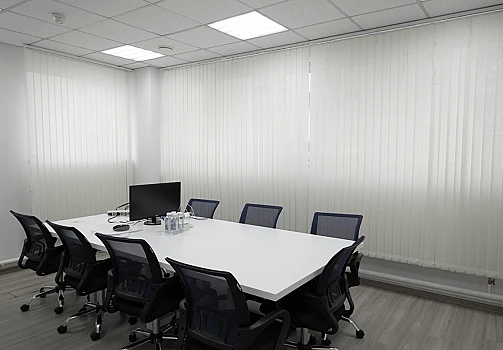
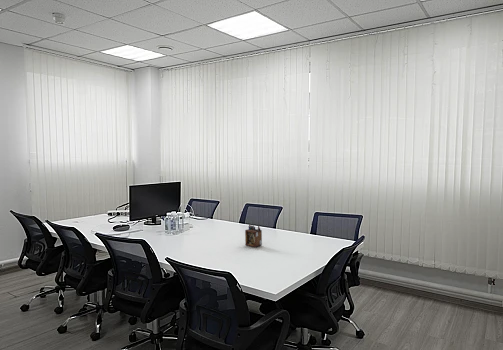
+ desk organizer [244,223,263,248]
